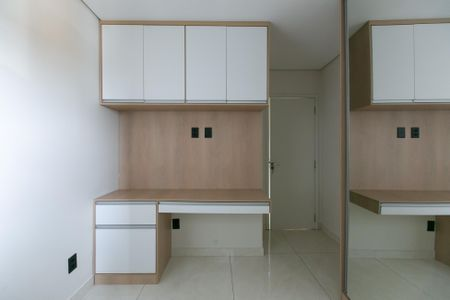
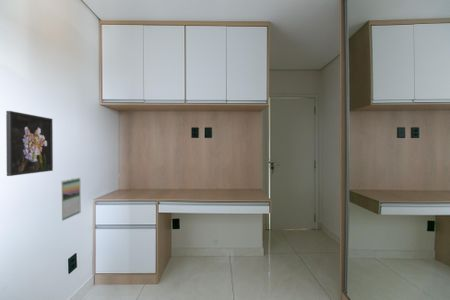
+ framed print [5,110,54,177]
+ calendar [60,176,81,222]
